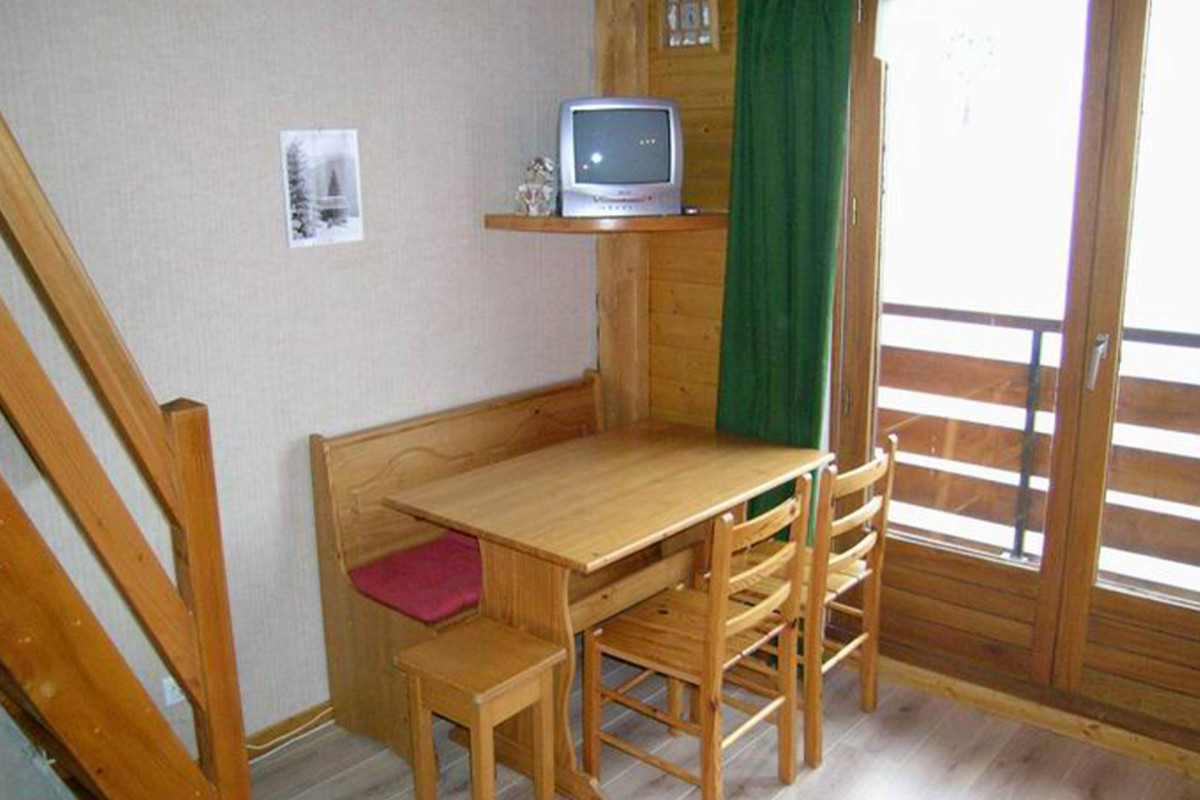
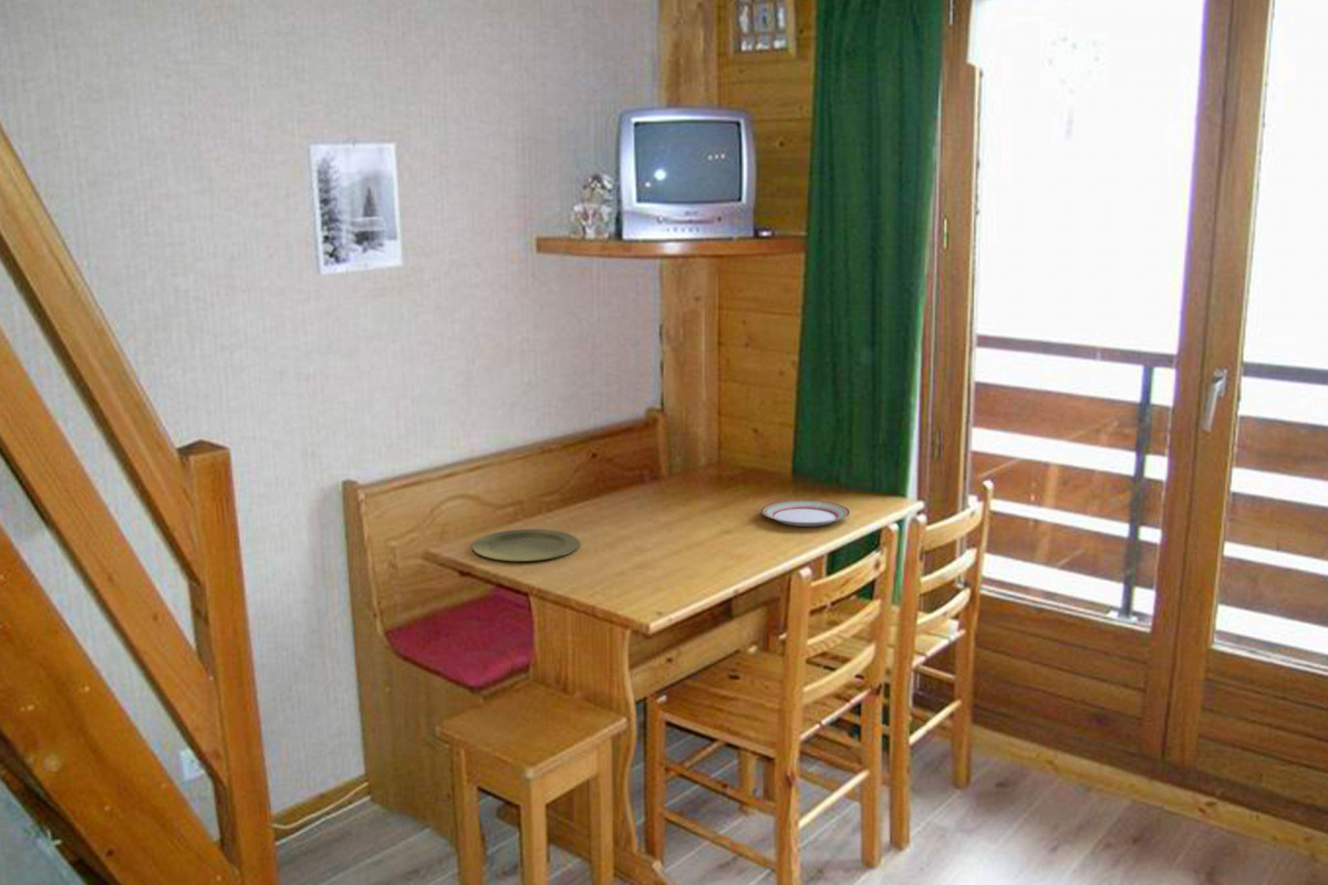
+ plate [471,528,581,562]
+ plate [759,499,851,528]
